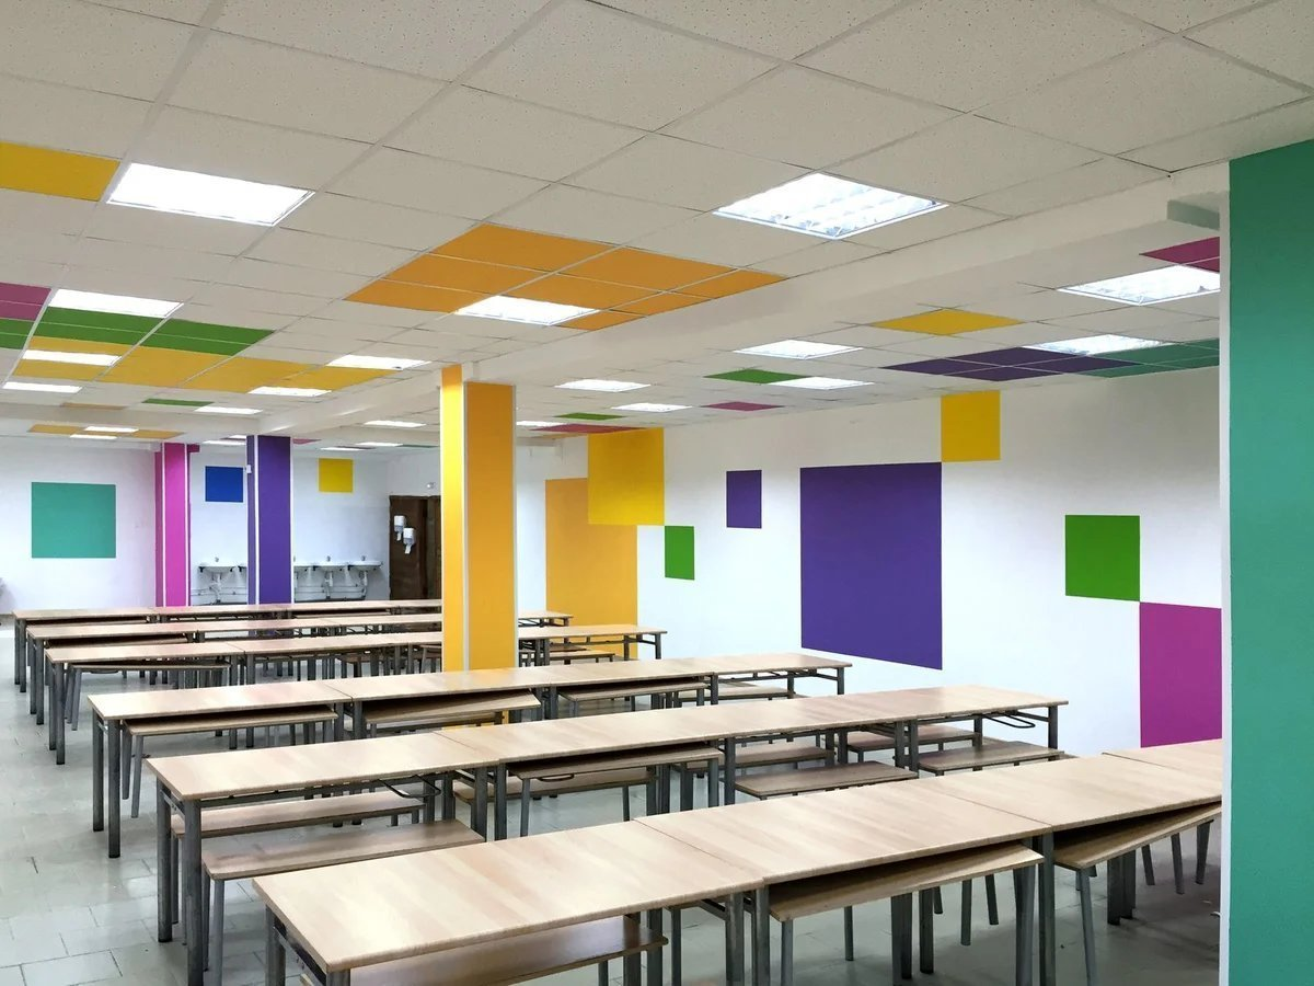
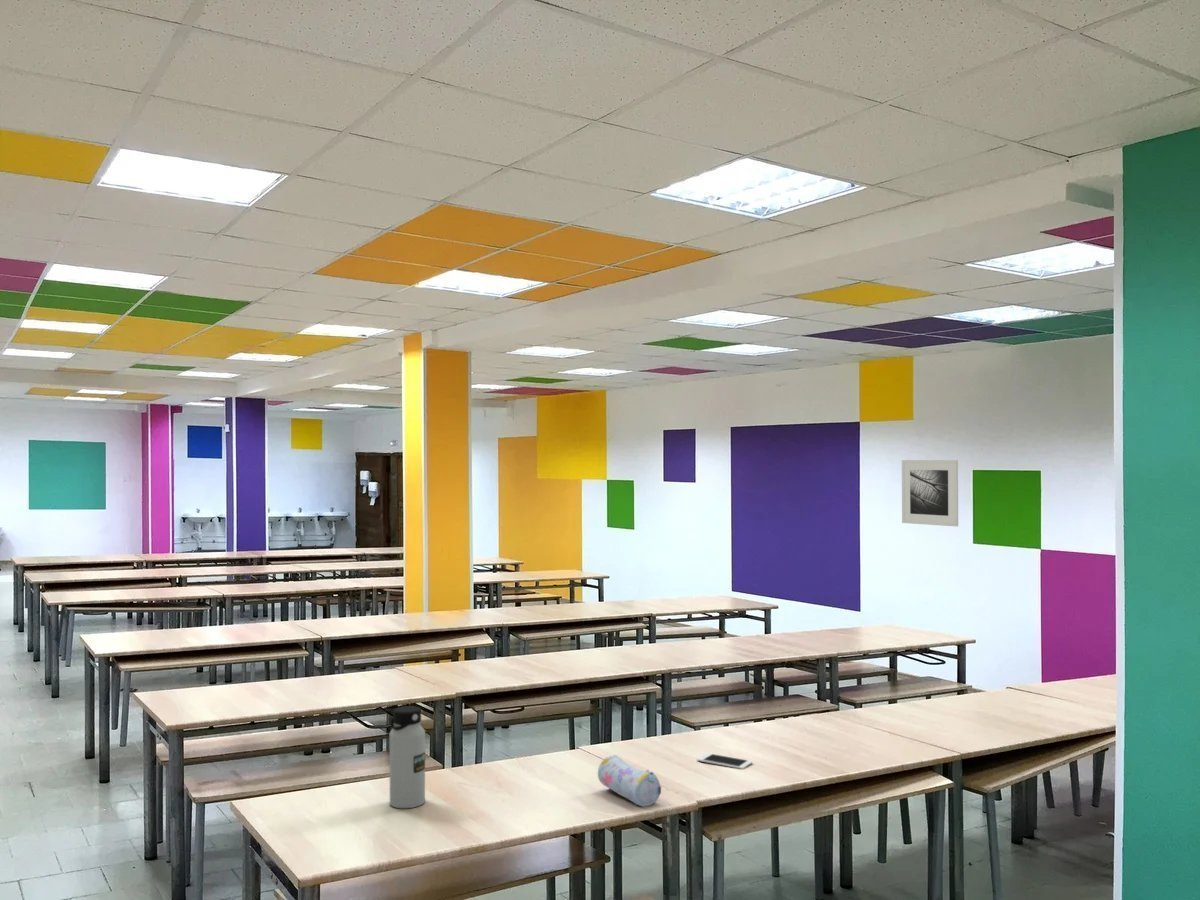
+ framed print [901,459,959,528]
+ pencil case [597,754,662,808]
+ cell phone [696,752,753,770]
+ water bottle [389,705,426,809]
